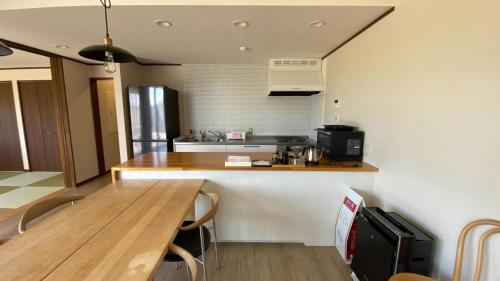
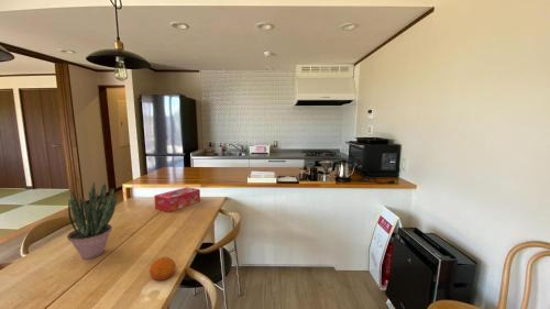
+ fruit [148,256,177,282]
+ potted plant [66,180,118,261]
+ tissue box [153,186,201,213]
